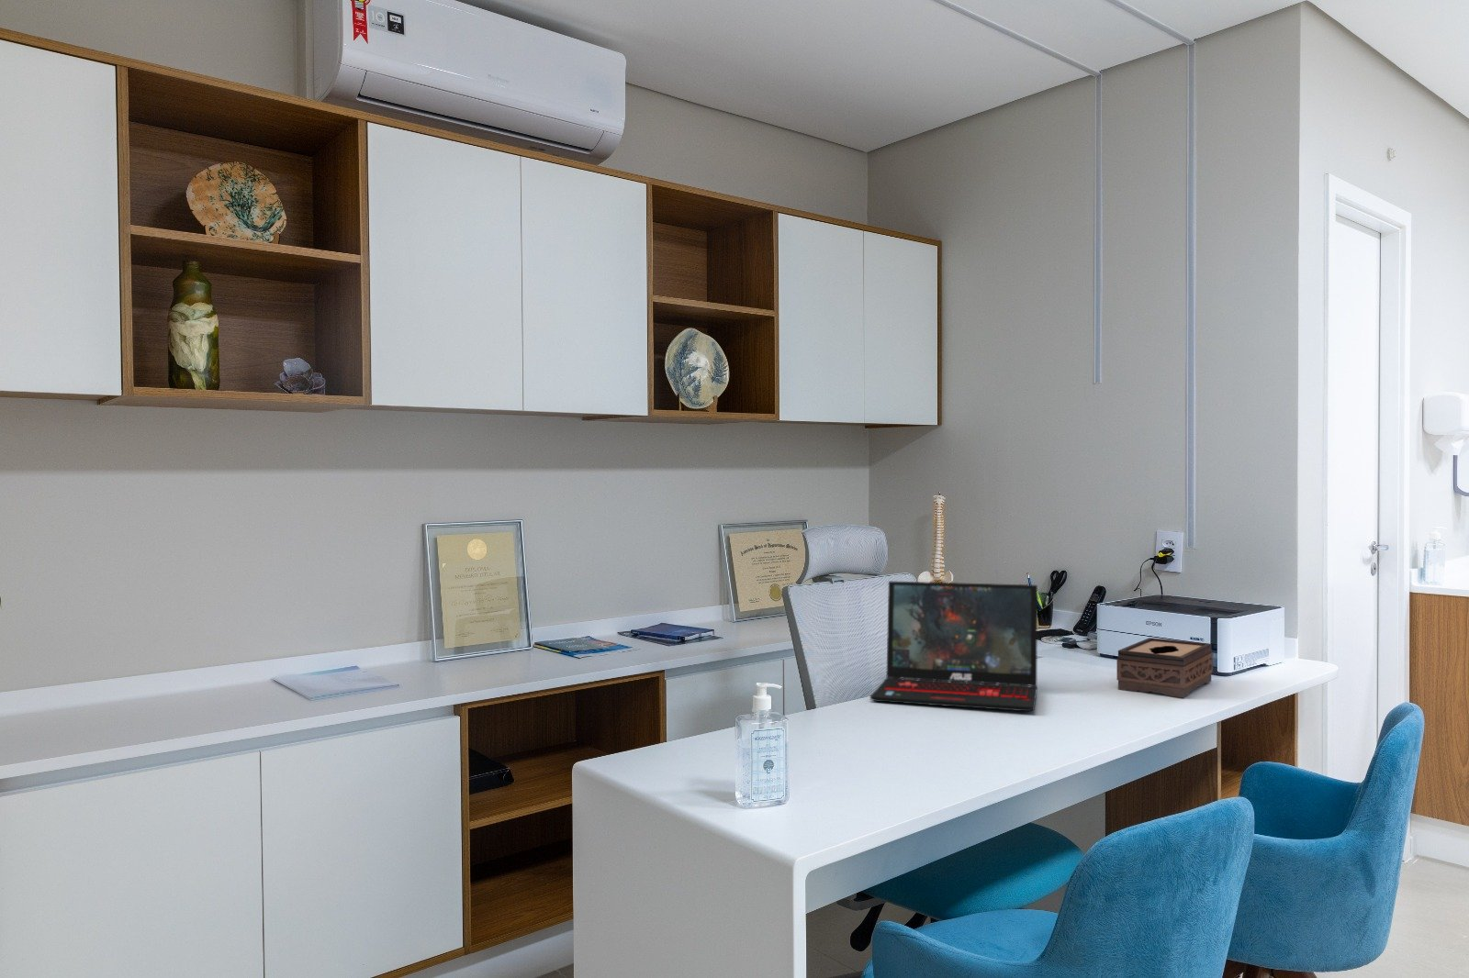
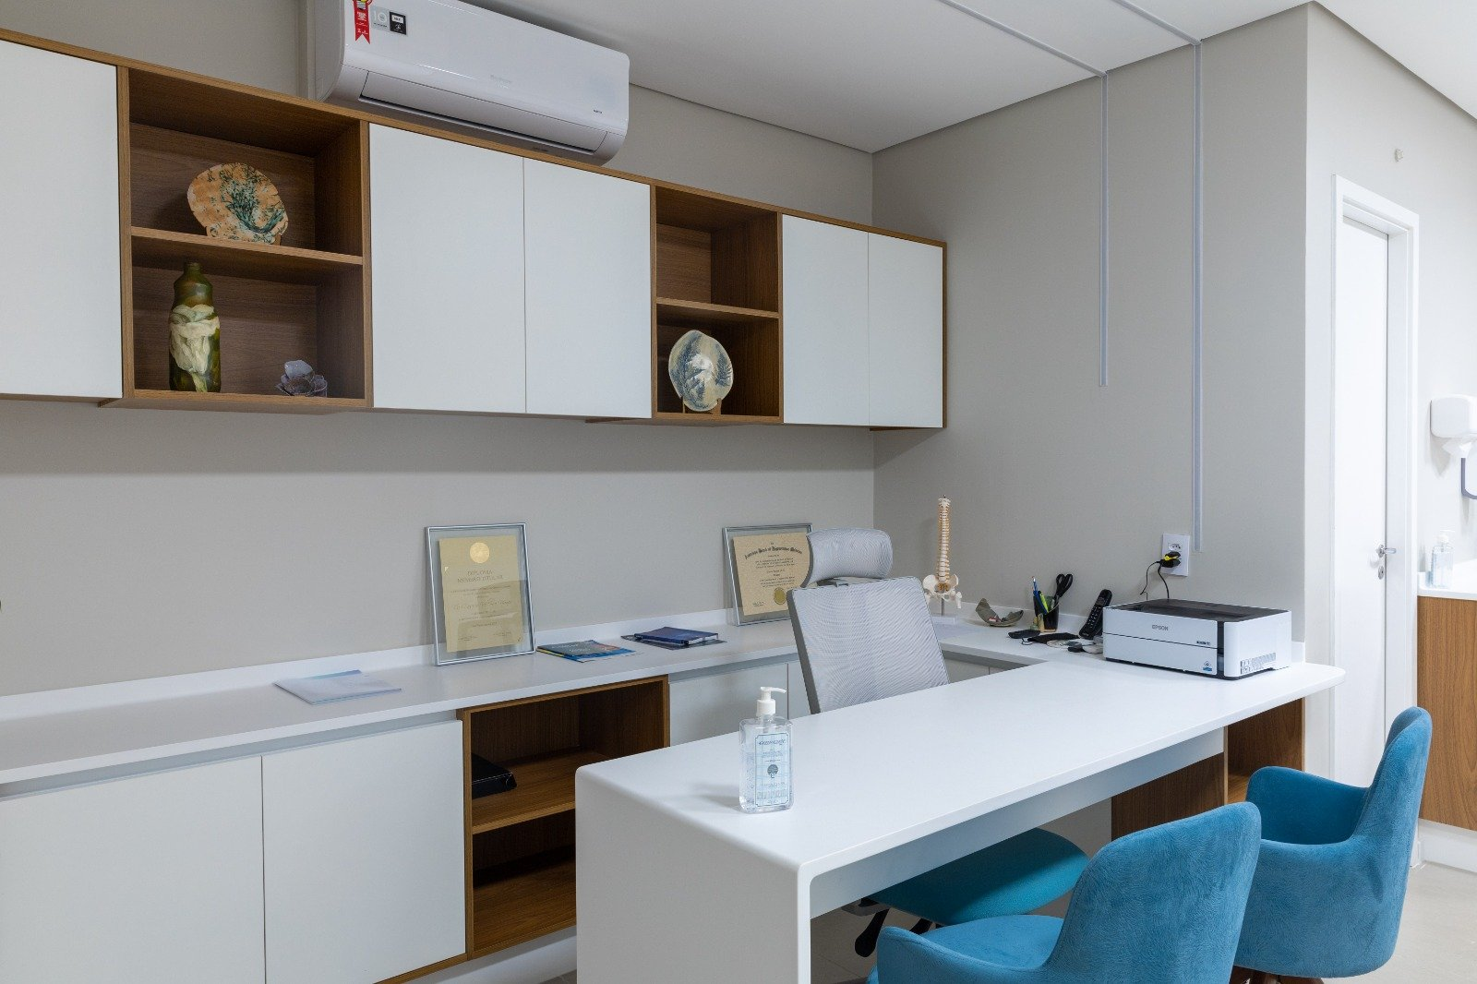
- laptop [869,580,1039,712]
- tissue box [1115,636,1213,699]
